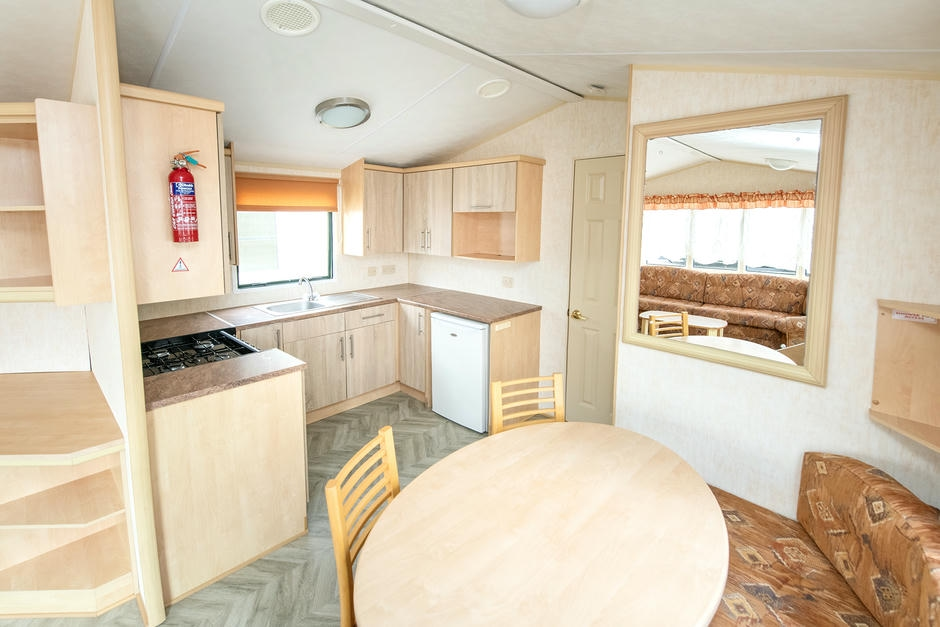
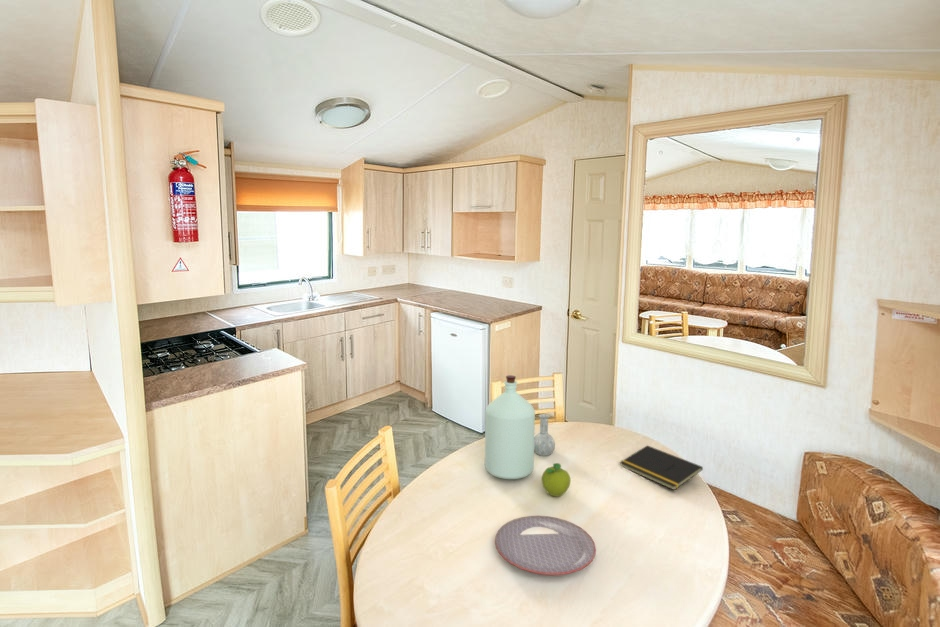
+ notepad [618,444,704,491]
+ bottle [484,374,556,480]
+ fruit [541,462,572,498]
+ plate [494,515,597,576]
